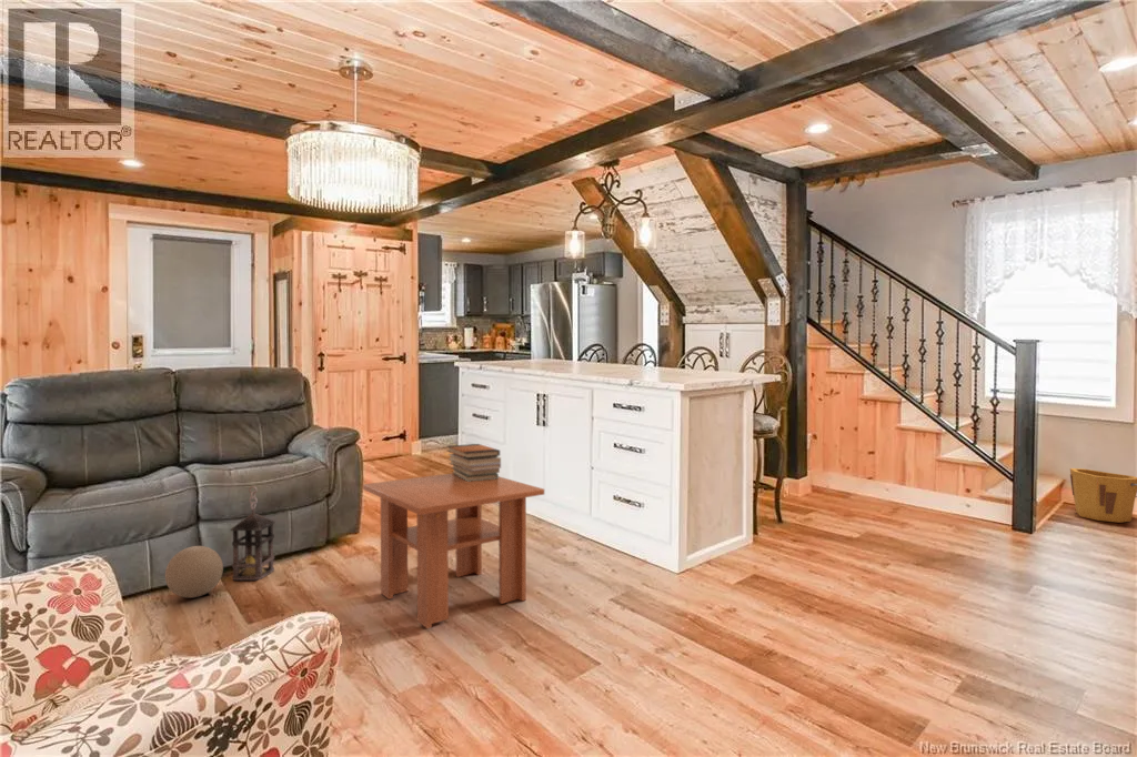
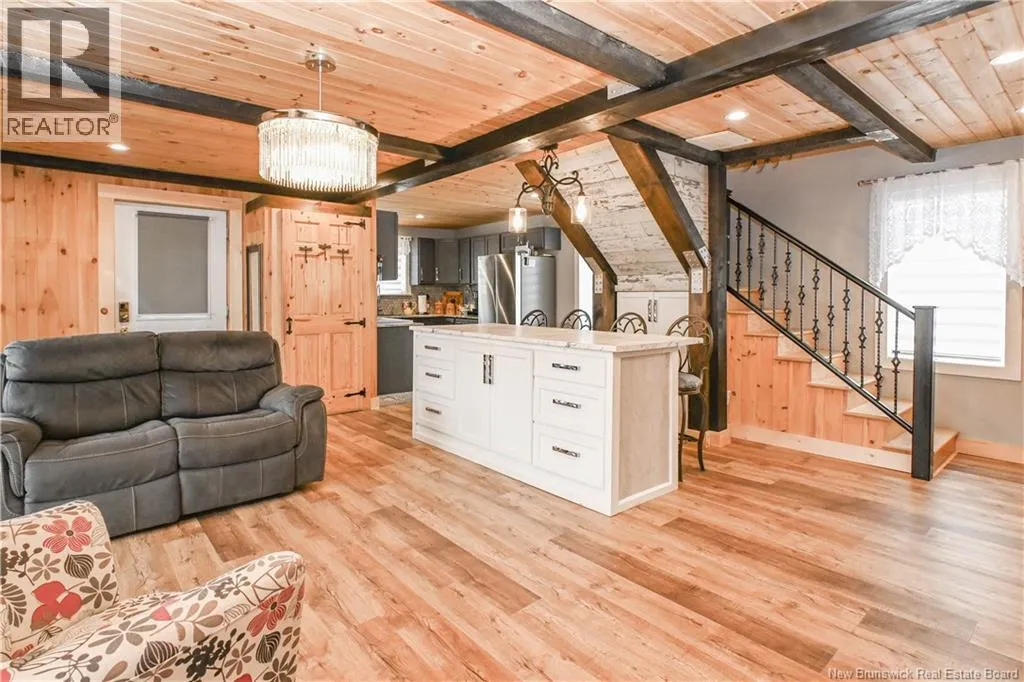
- ball [164,545,224,599]
- coffee table [362,473,545,629]
- lantern [230,485,276,582]
- bucket [1069,467,1137,524]
- book stack [446,443,502,482]
